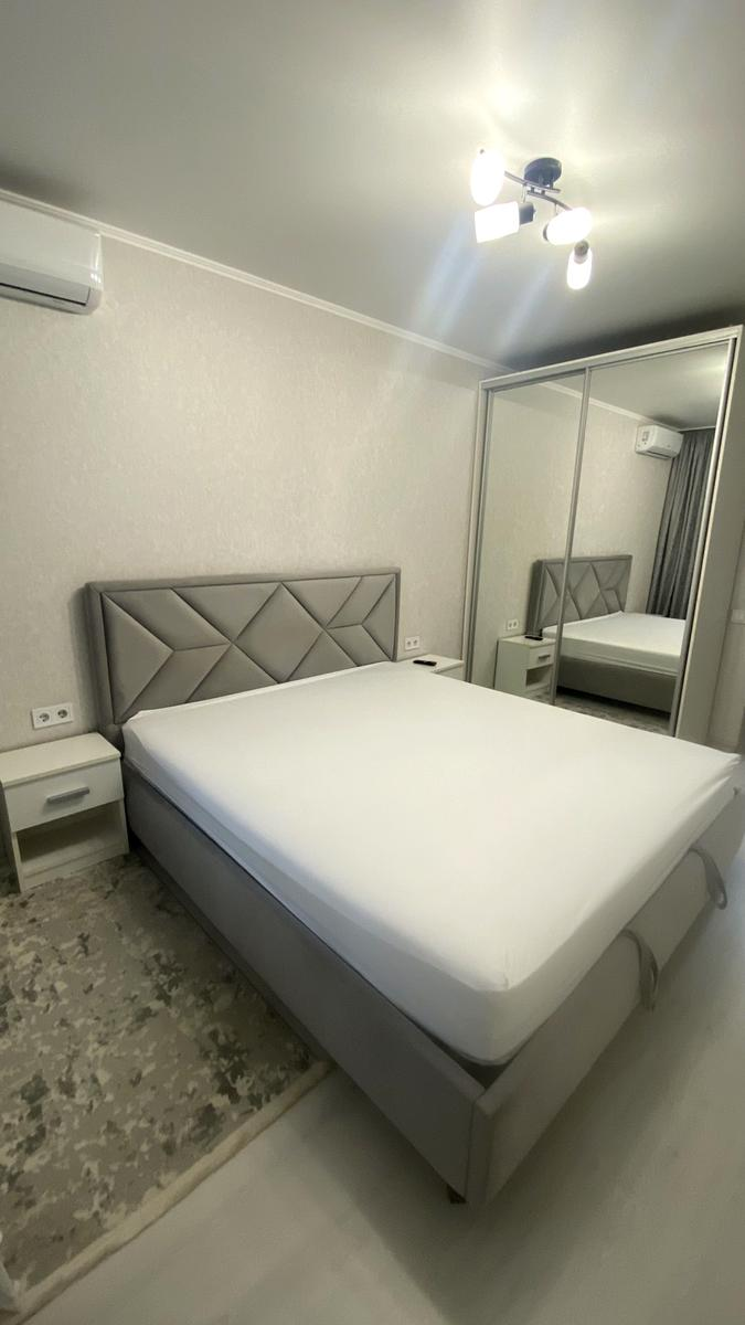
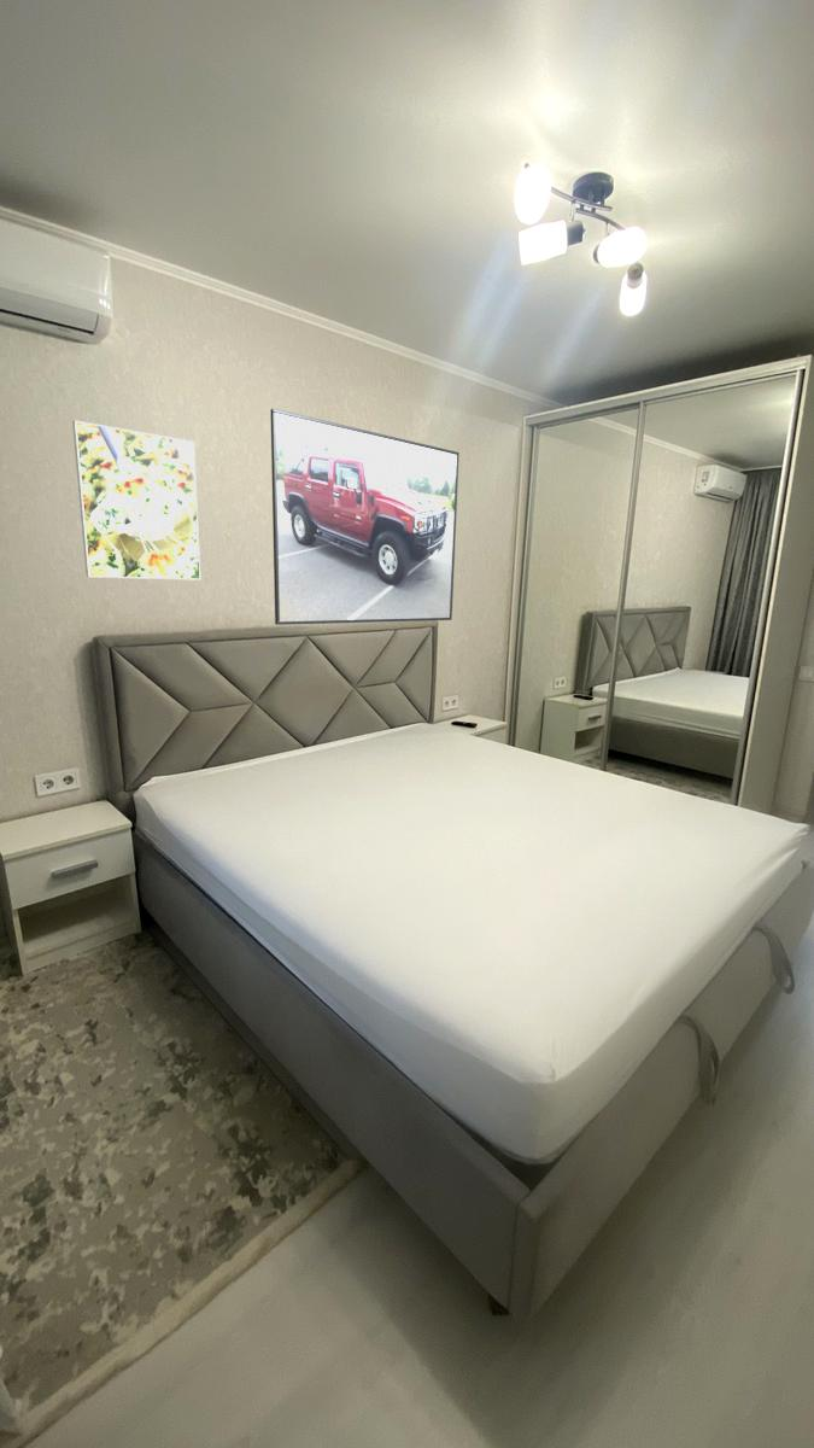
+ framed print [71,419,201,582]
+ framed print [269,408,461,626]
